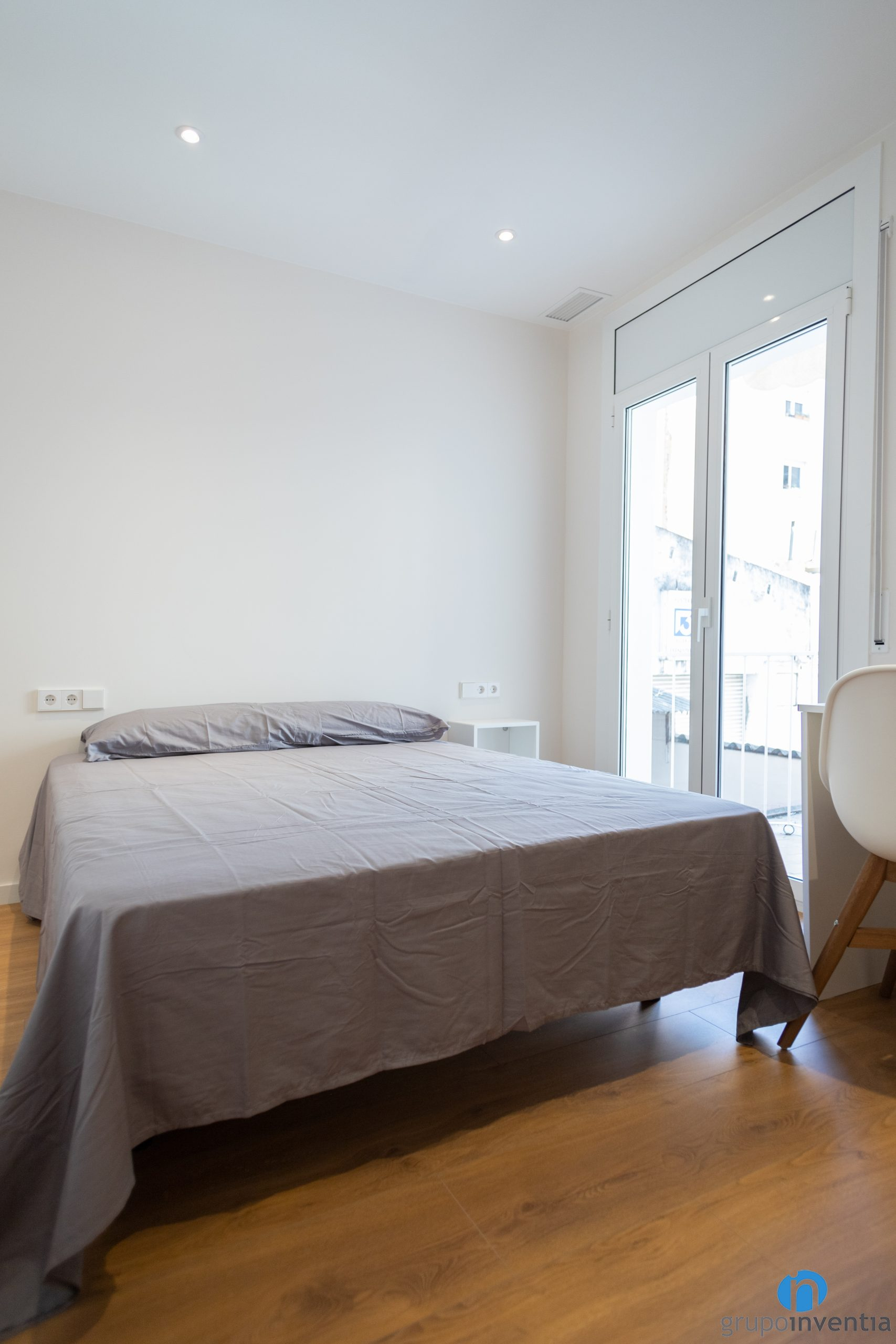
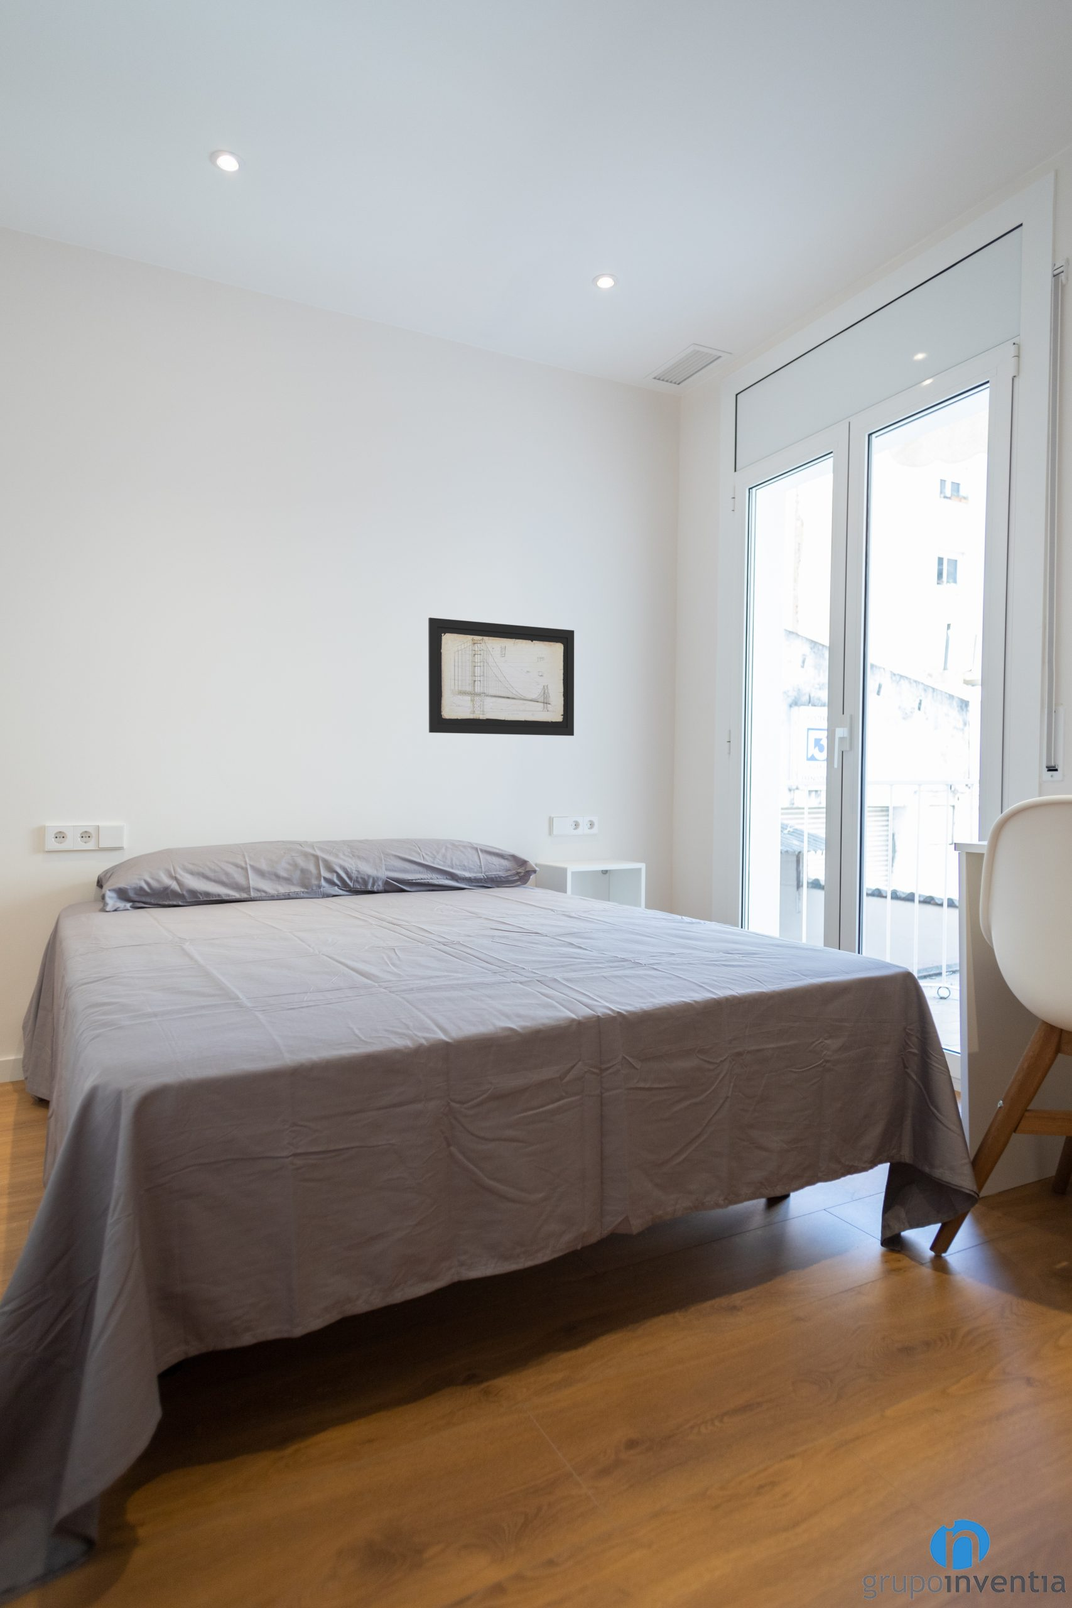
+ wall art [427,617,574,736]
